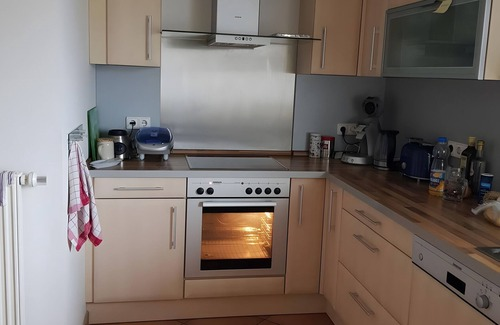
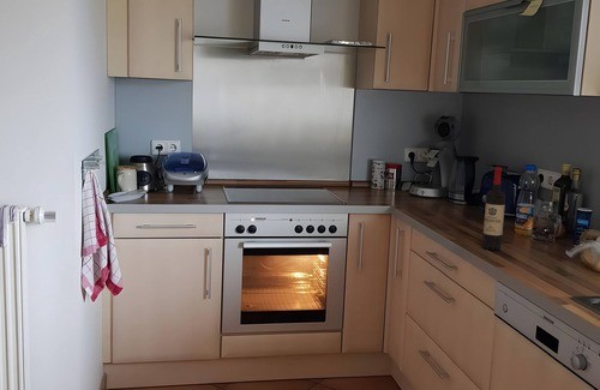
+ wine bottle [481,166,506,251]
